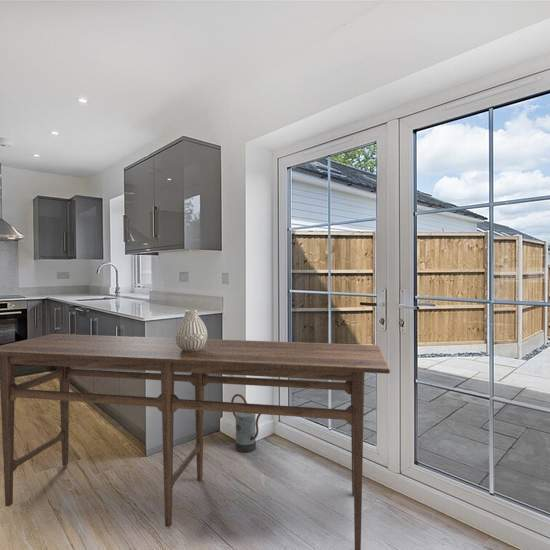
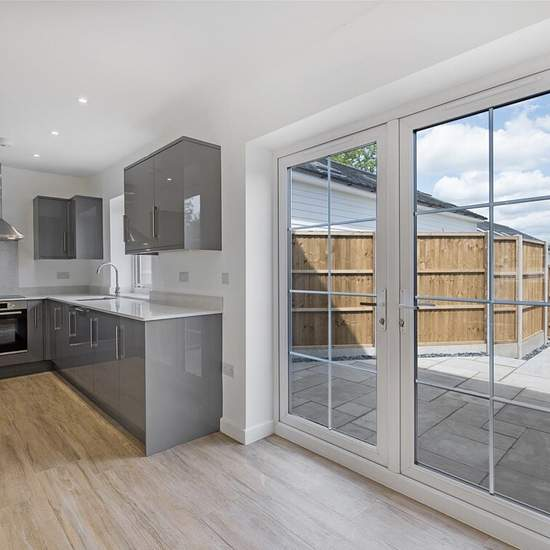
- dining table [0,333,391,550]
- watering can [230,393,262,454]
- vase [174,309,208,352]
